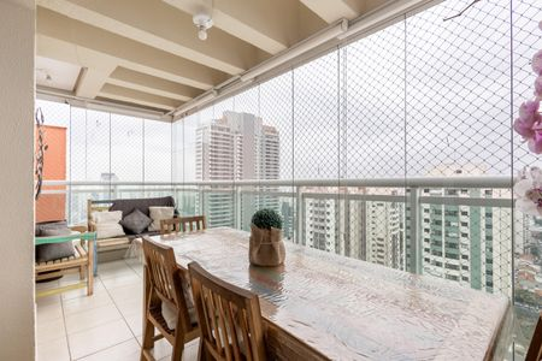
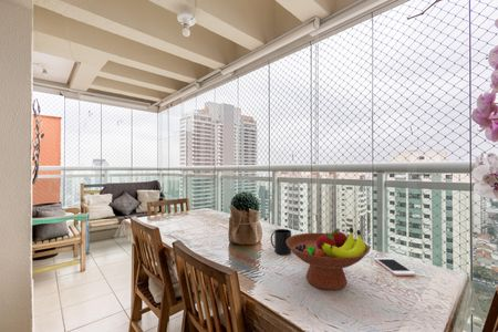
+ cell phone [373,257,417,277]
+ fruit bowl [286,227,371,291]
+ mug [270,228,292,256]
